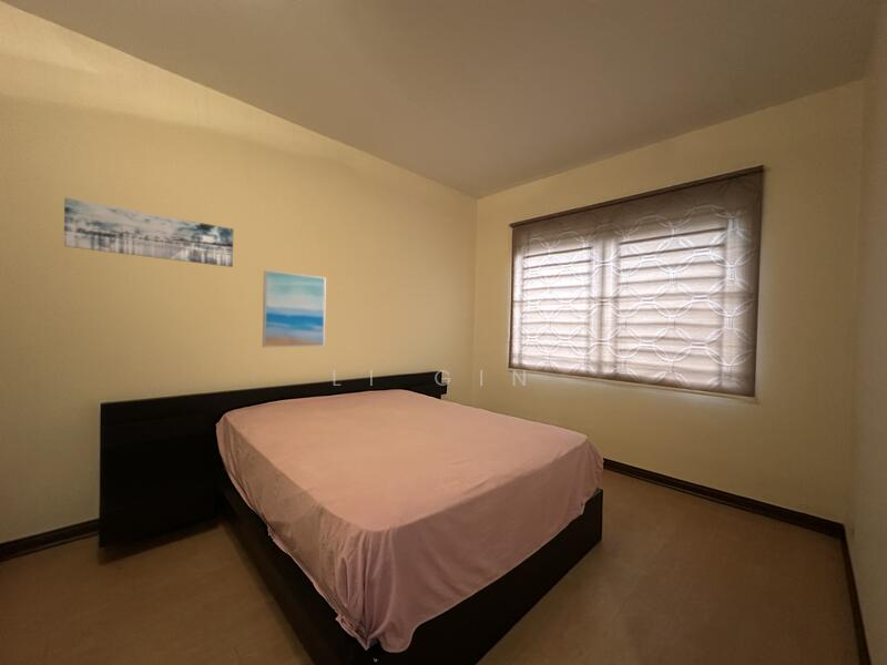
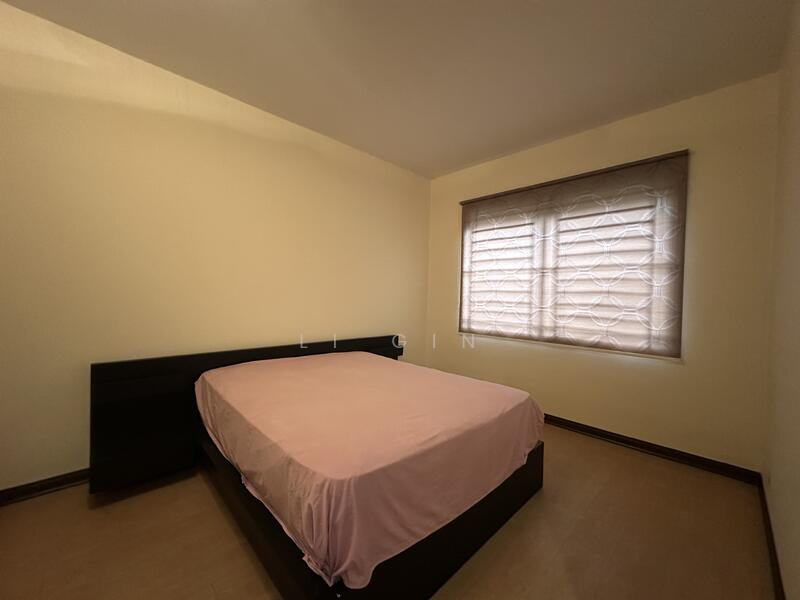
- wall art [262,269,327,348]
- wall art [63,196,234,268]
